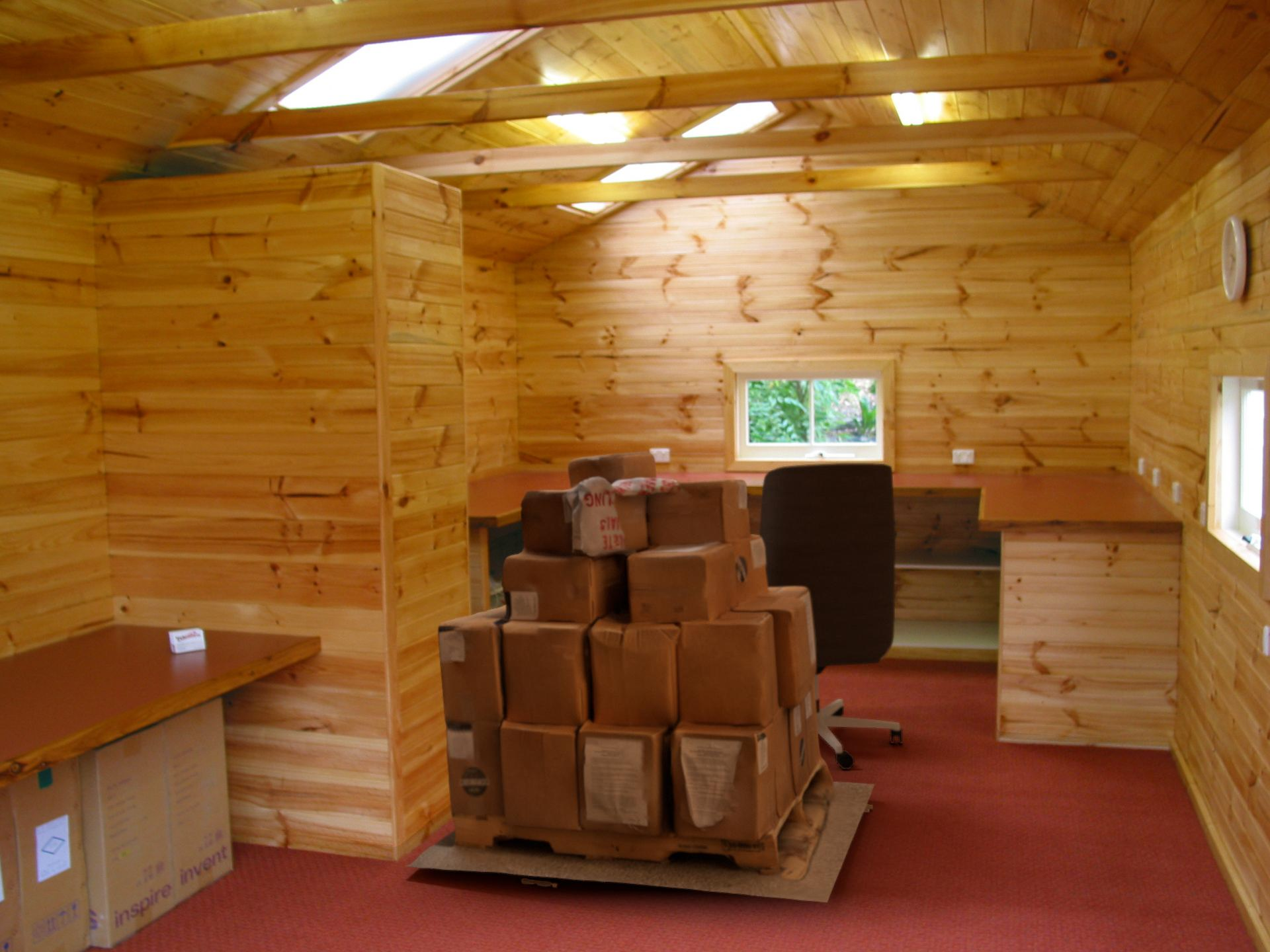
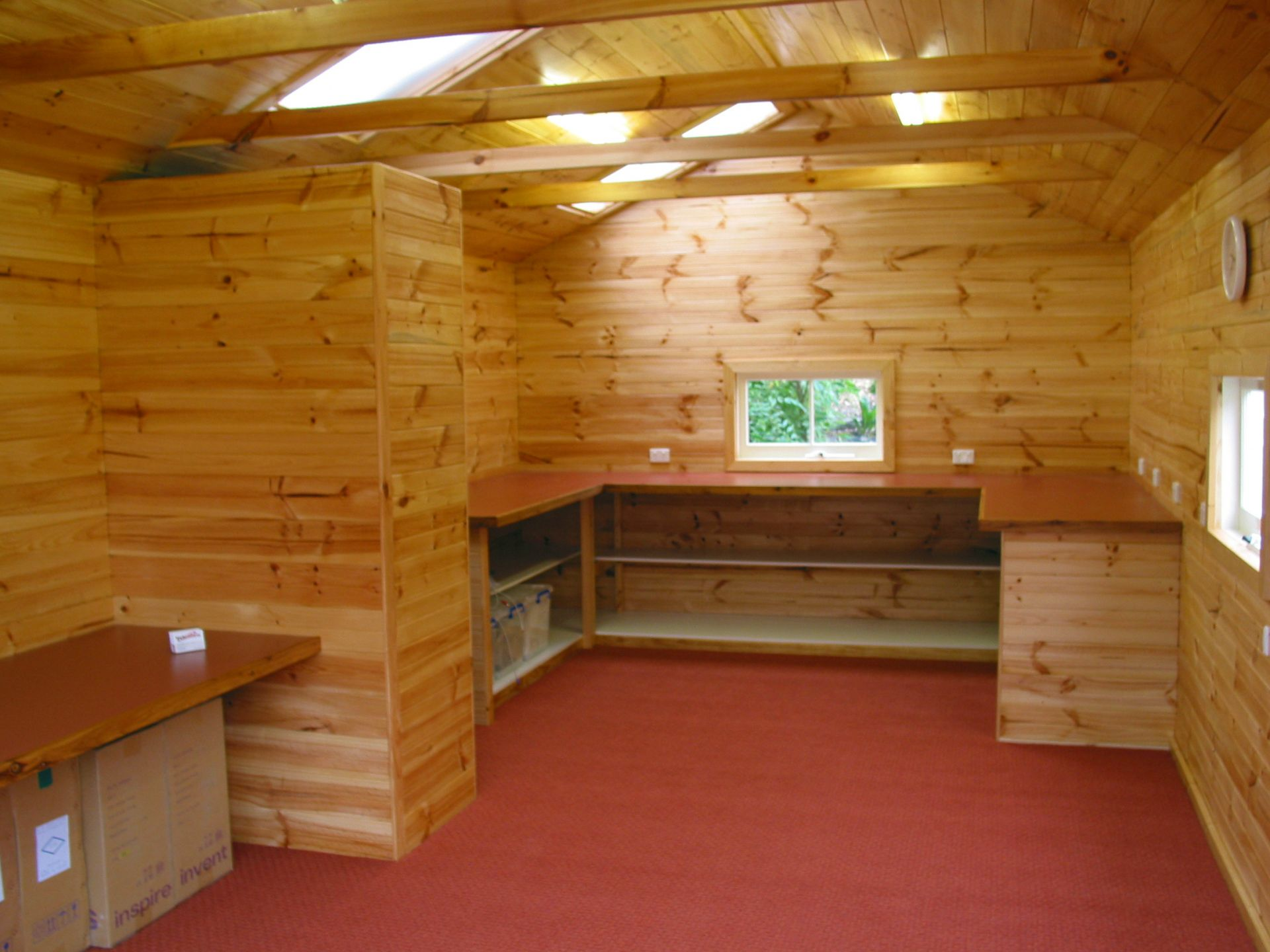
- cardboard boxes [404,452,876,903]
- office chair [759,462,904,770]
